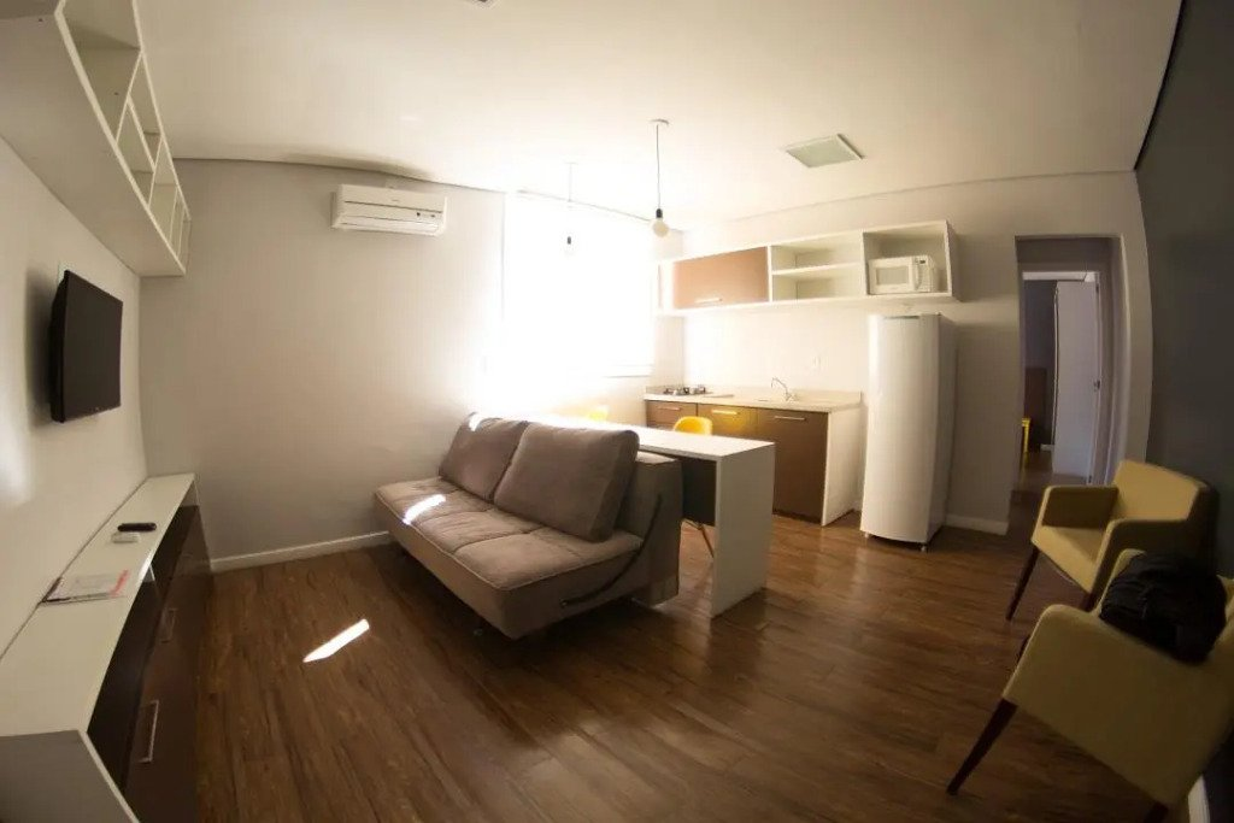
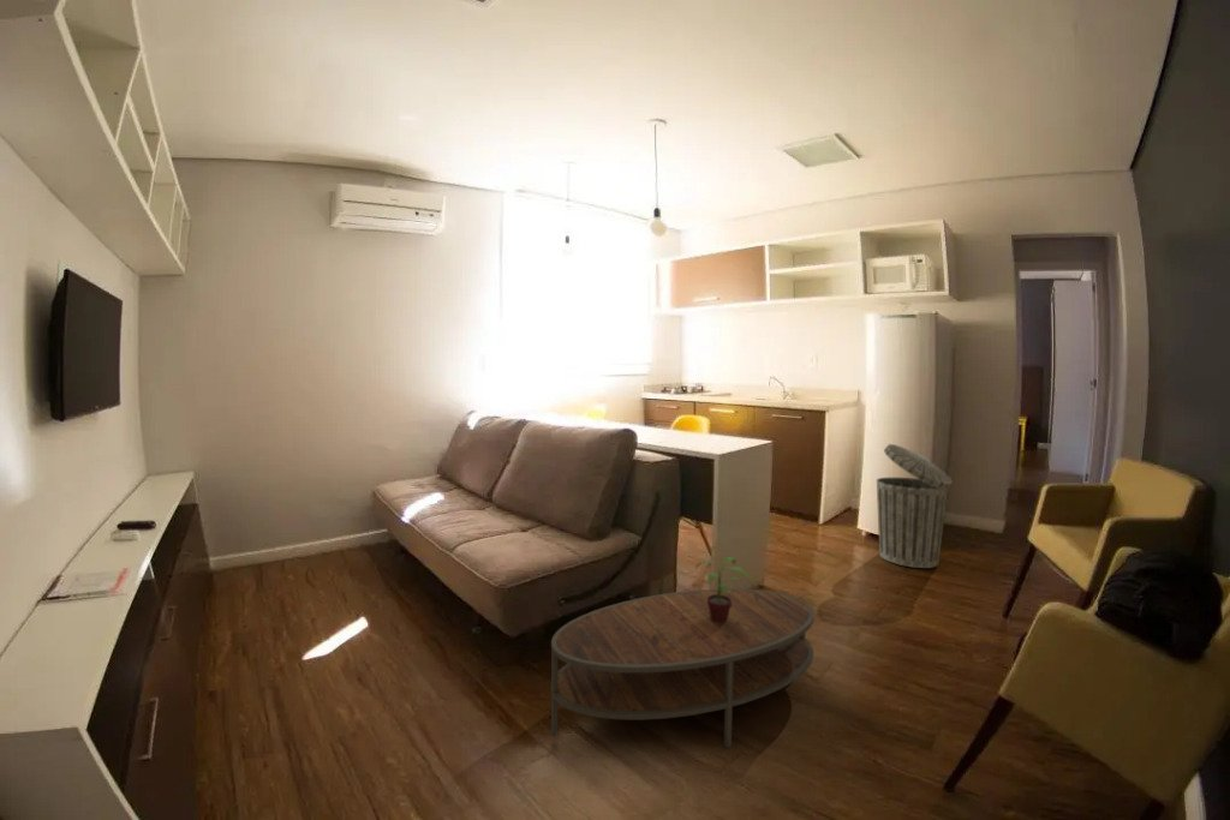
+ trash can [876,443,953,569]
+ coffee table [550,587,816,749]
+ potted plant [694,556,753,623]
